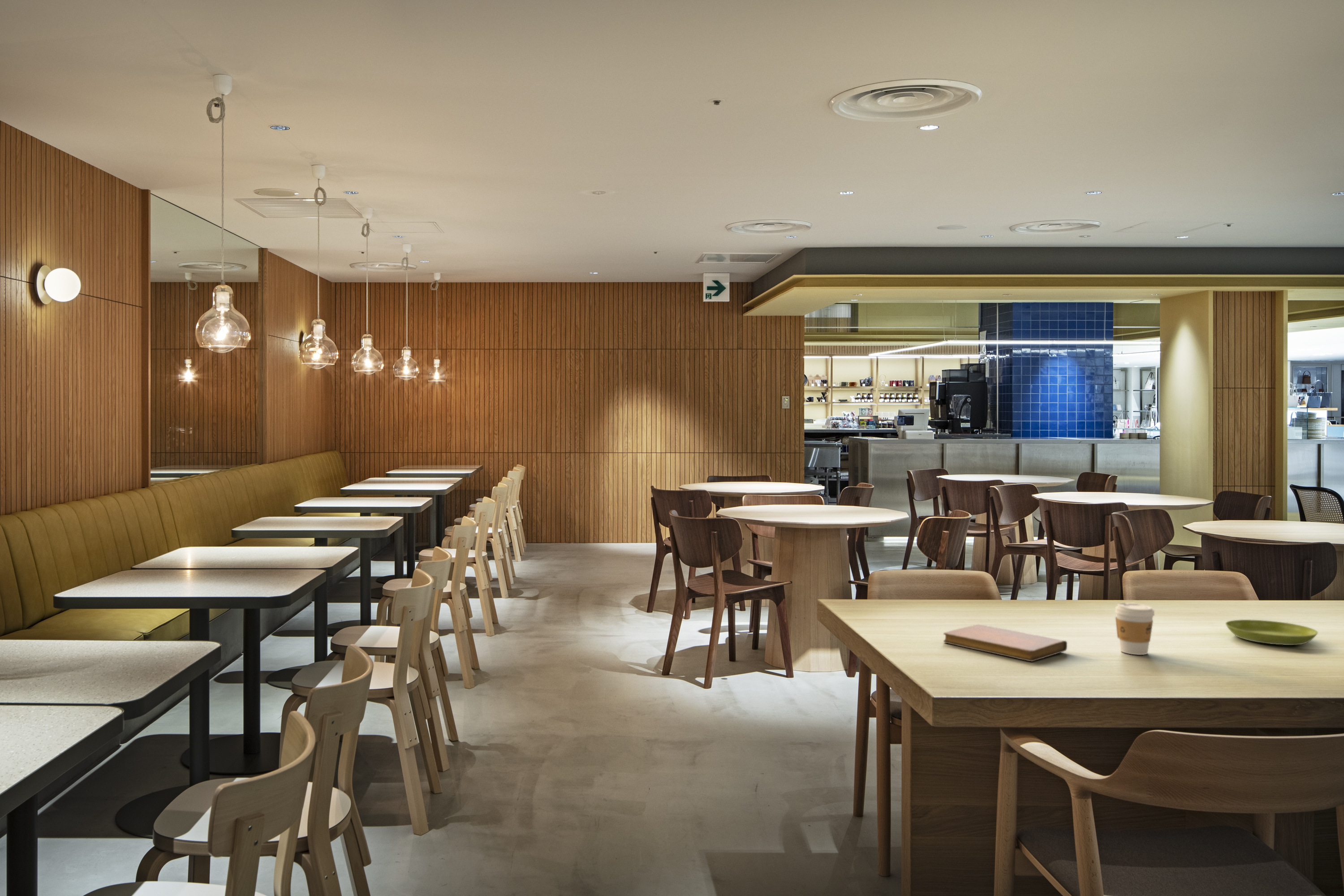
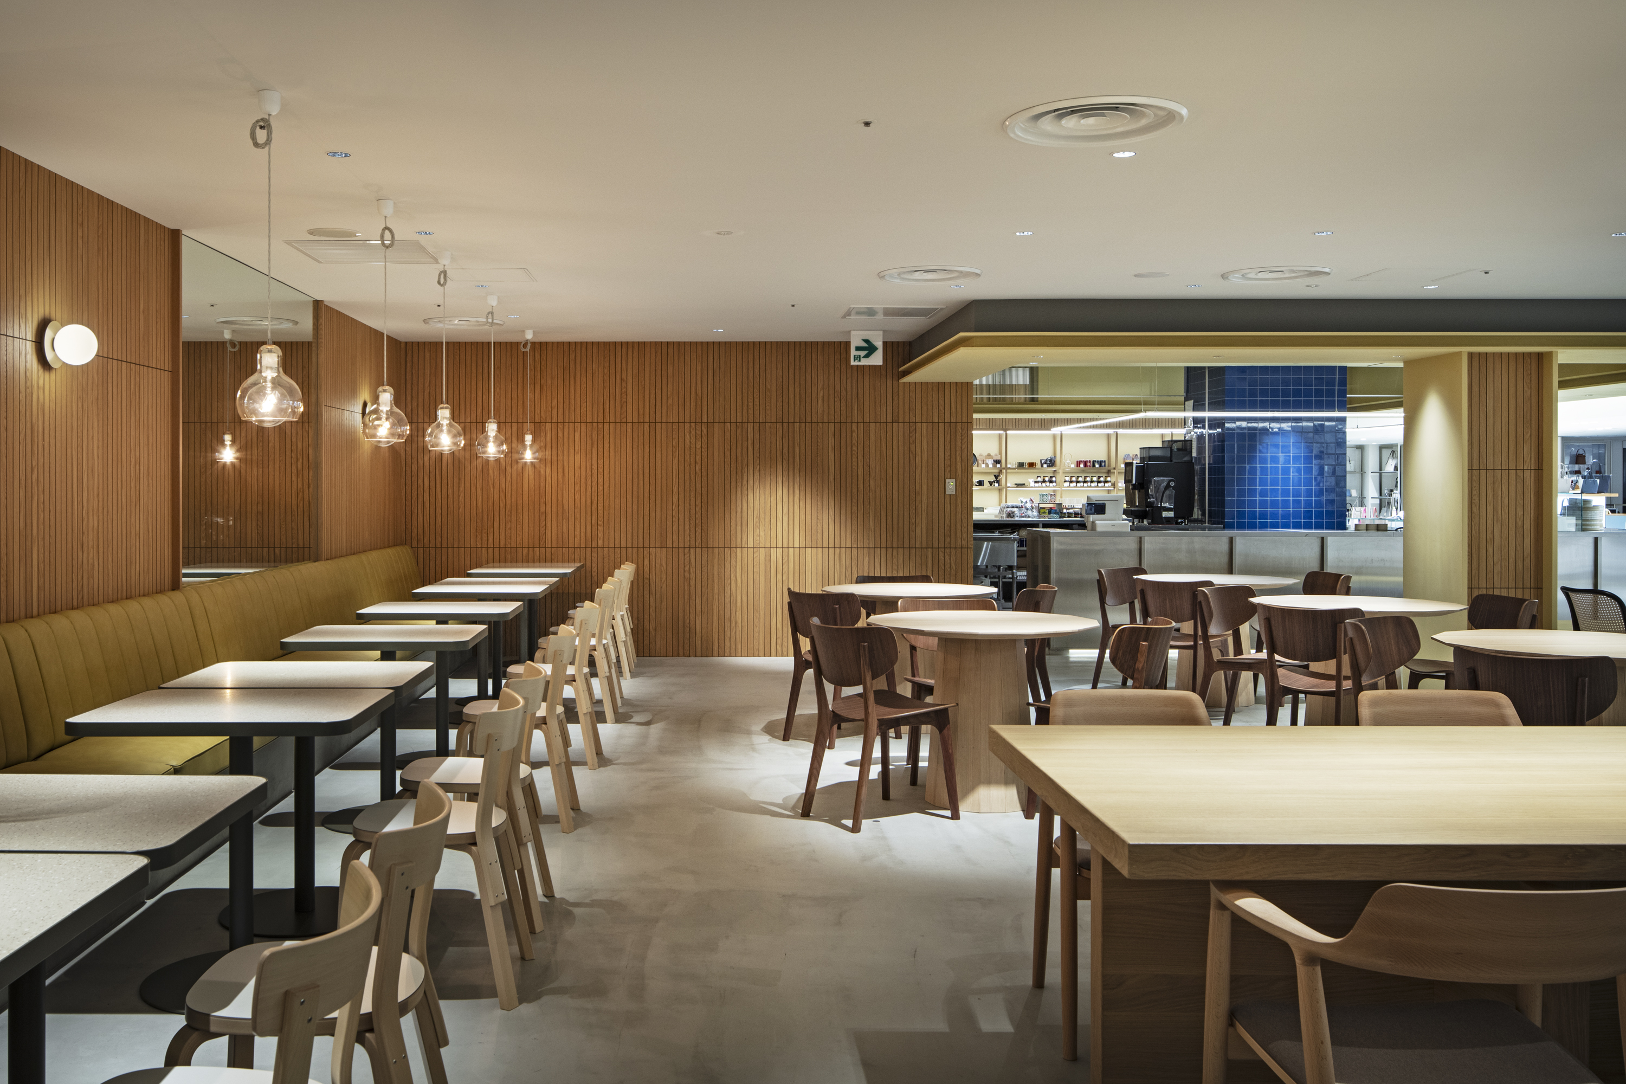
- saucer [1225,619,1318,646]
- notebook [943,624,1068,662]
- coffee cup [1115,602,1155,655]
